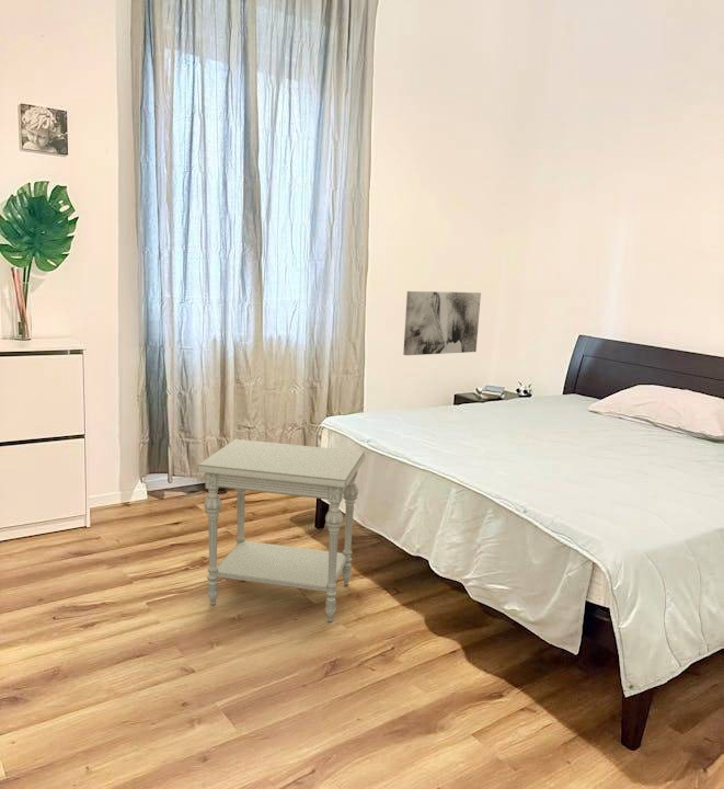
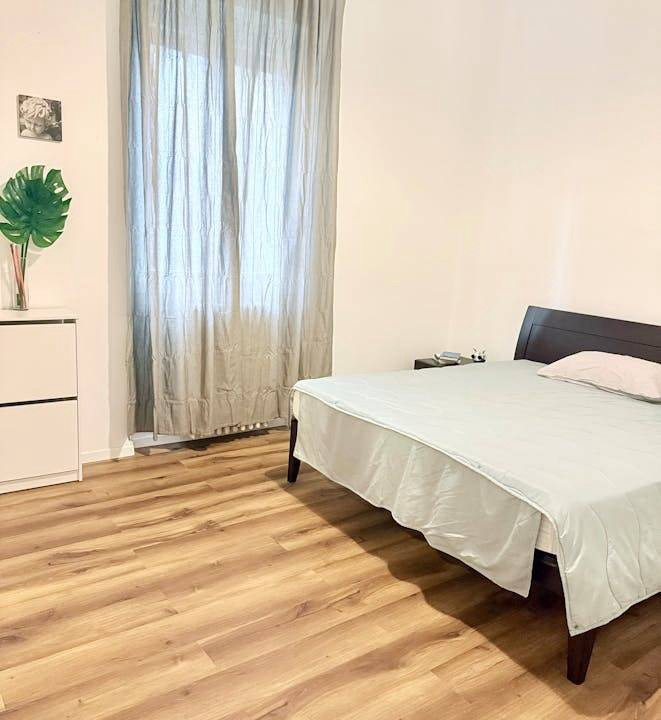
- side table [196,438,366,624]
- wall art [402,290,482,356]
